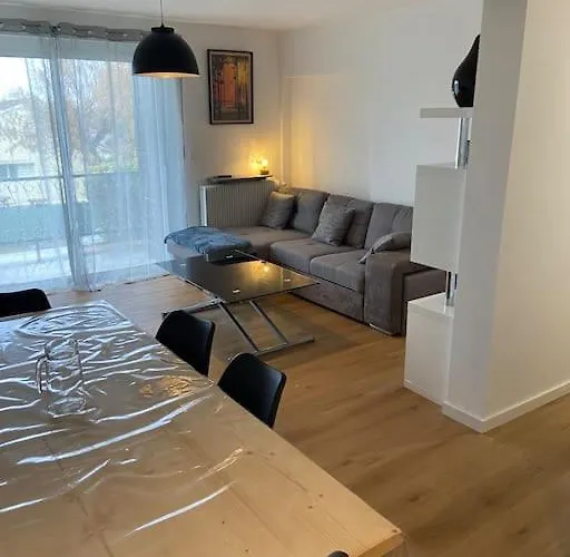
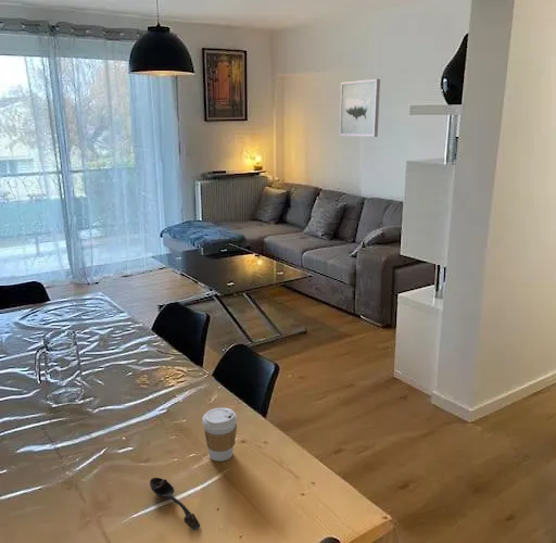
+ spoon [149,477,201,531]
+ wall art [338,78,381,138]
+ coffee cup [202,407,238,463]
